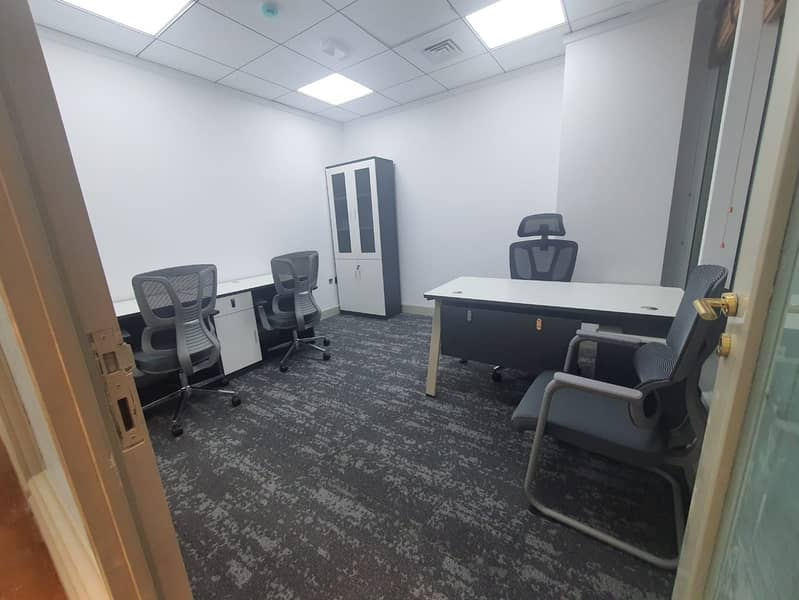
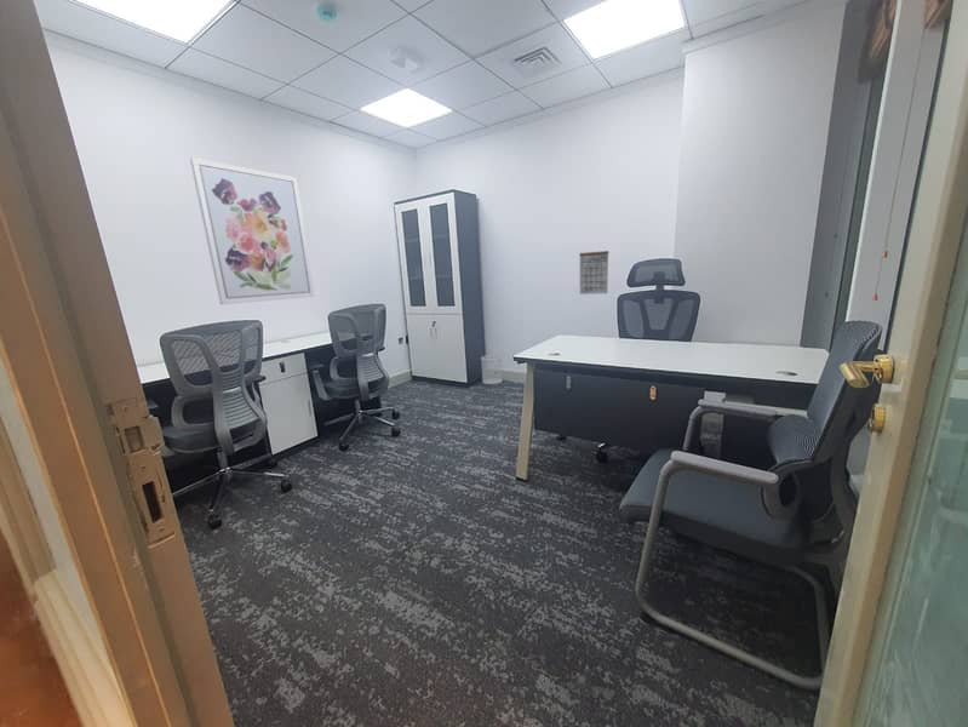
+ wall art [189,156,316,305]
+ wastebasket [480,354,504,385]
+ calendar [578,245,611,296]
